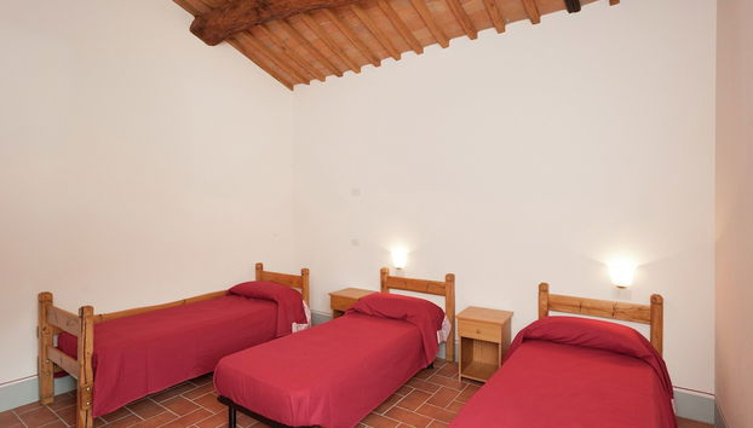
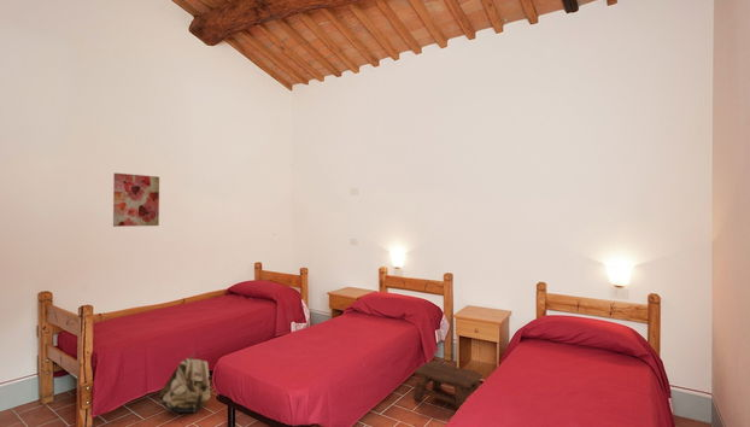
+ stool [412,359,485,411]
+ wall art [112,171,160,228]
+ backpack [157,351,212,415]
